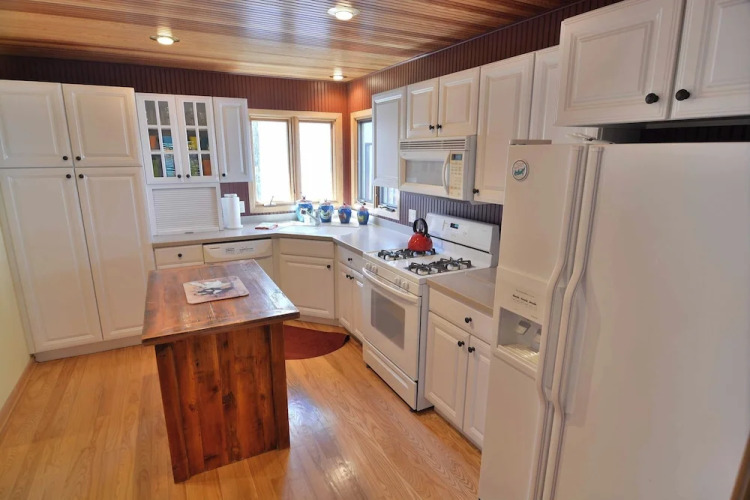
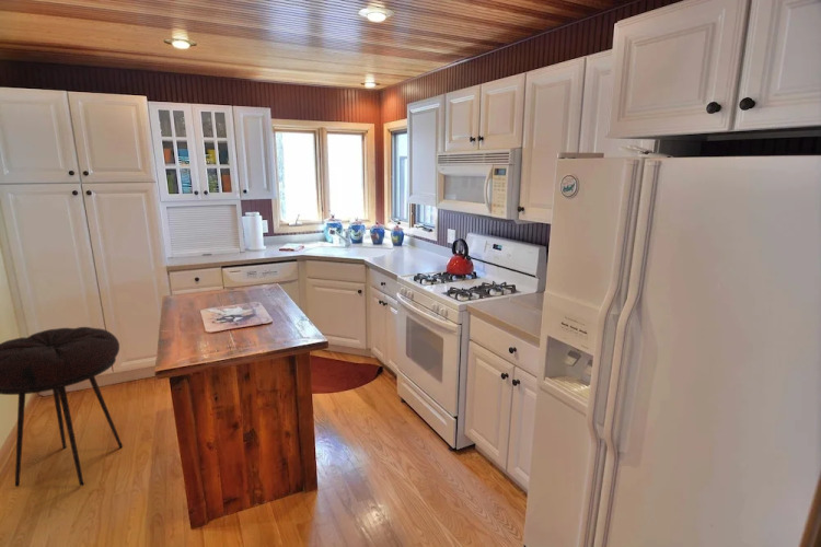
+ stool [0,326,124,488]
